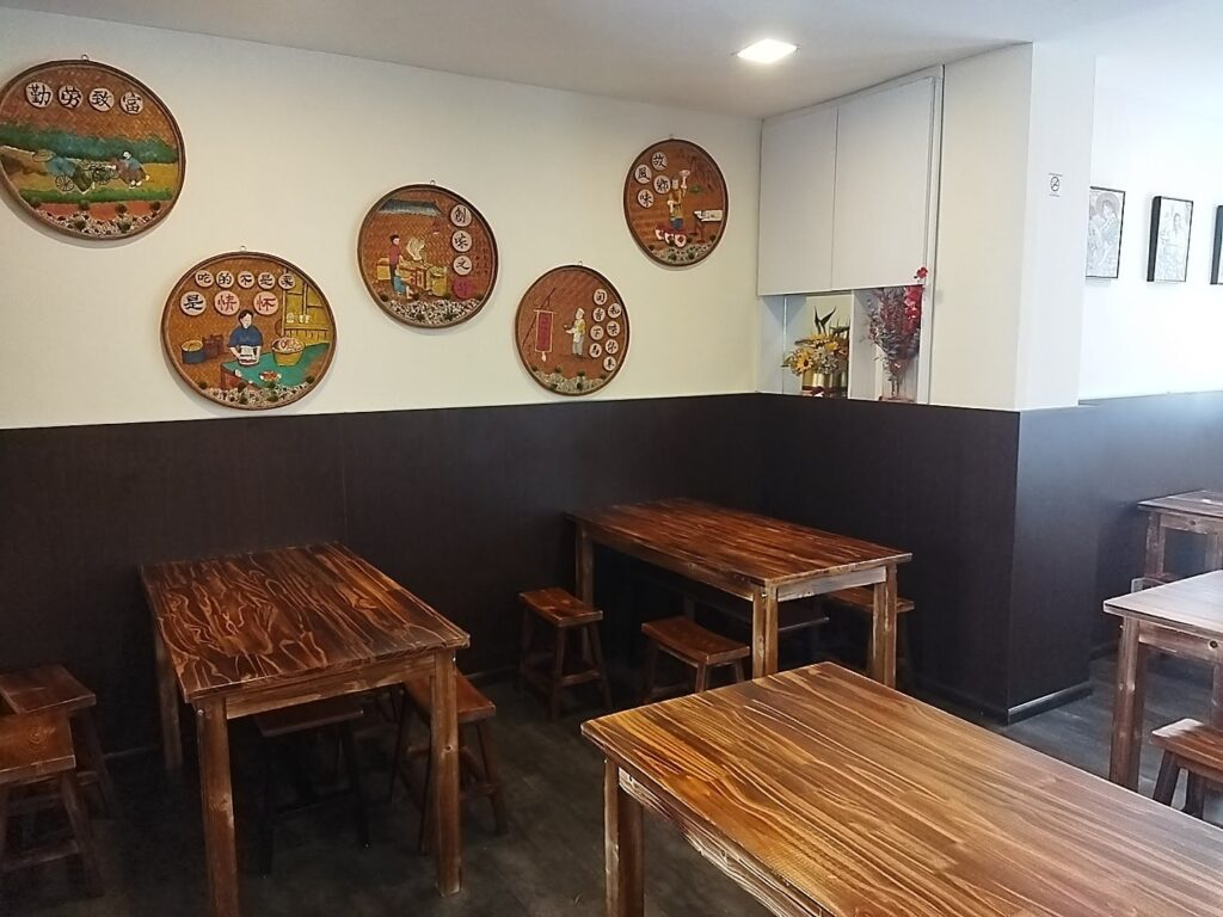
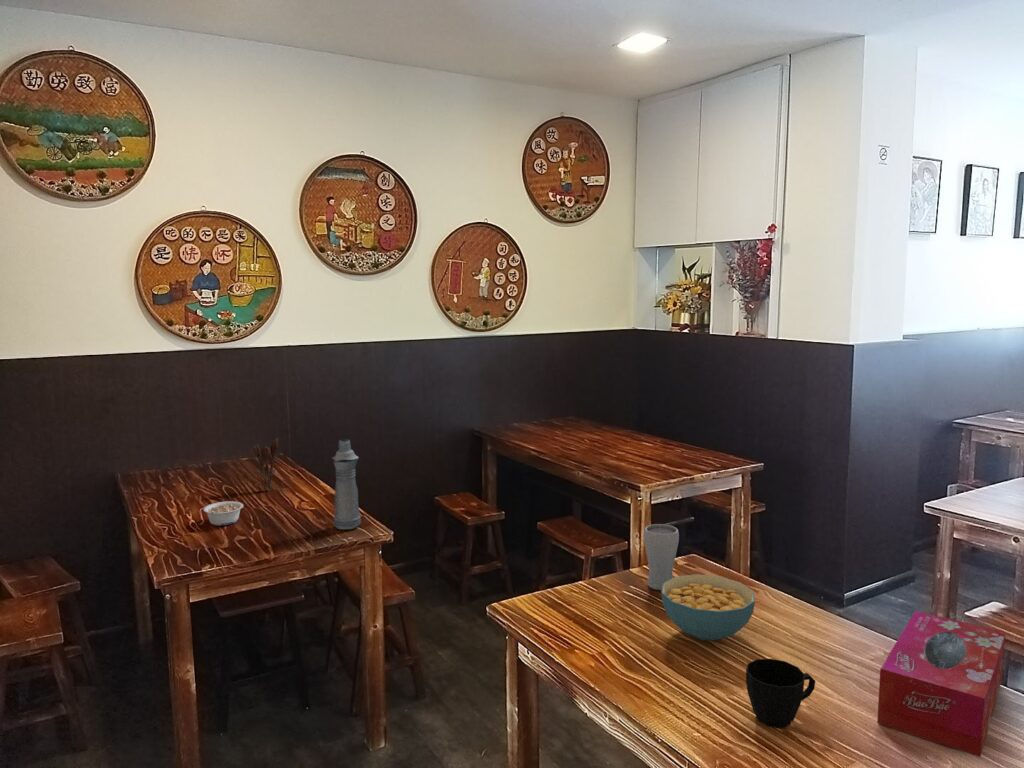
+ cup [745,658,816,729]
+ legume [202,500,244,526]
+ cereal bowl [660,573,756,642]
+ tissue box [876,610,1006,758]
+ drinking glass [643,523,680,591]
+ bottle [331,438,362,531]
+ utensil holder [252,437,279,492]
